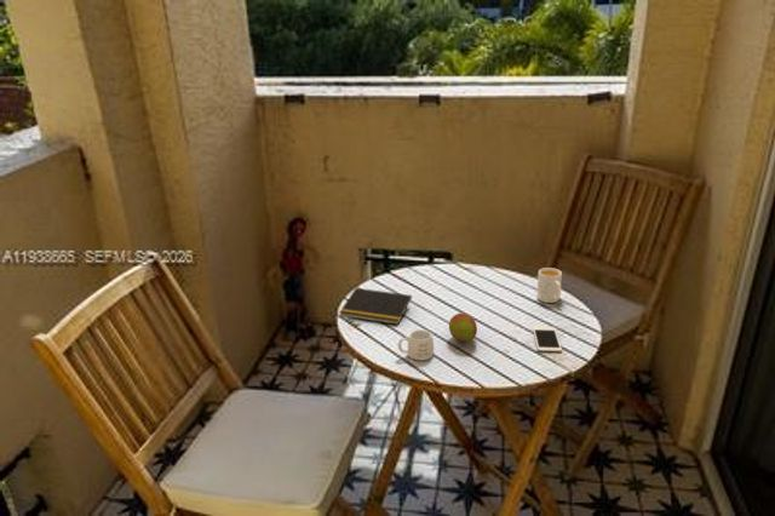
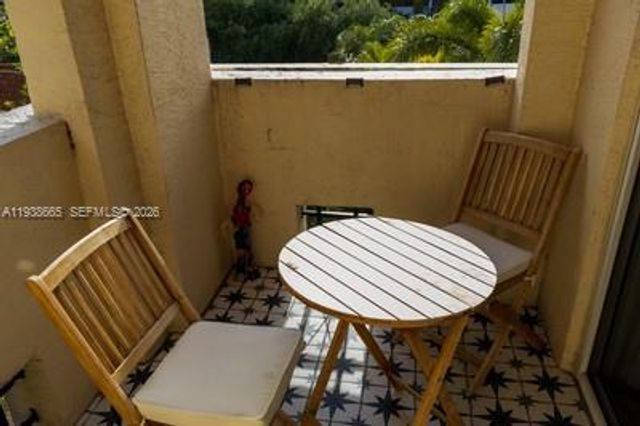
- mug [535,266,563,304]
- fruit [448,313,478,343]
- mug [397,328,435,361]
- cell phone [532,326,563,352]
- notepad [338,287,413,326]
